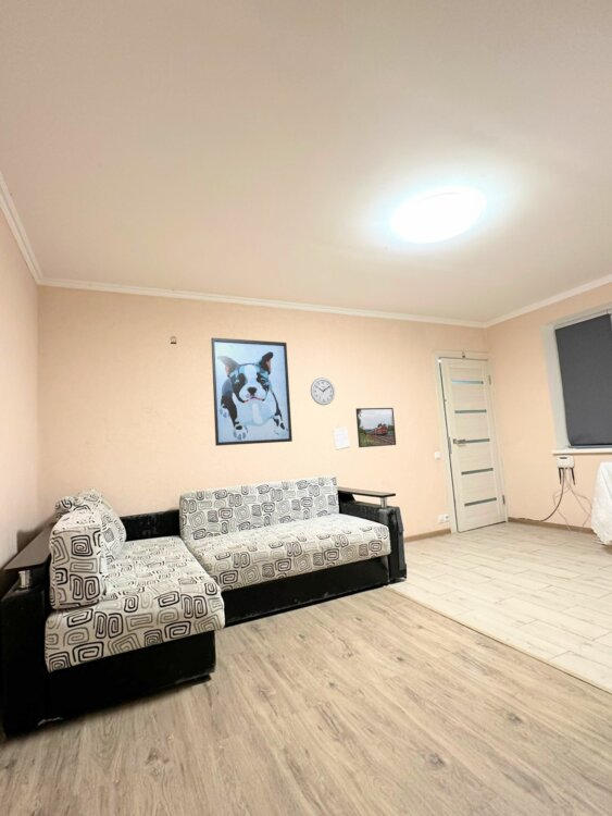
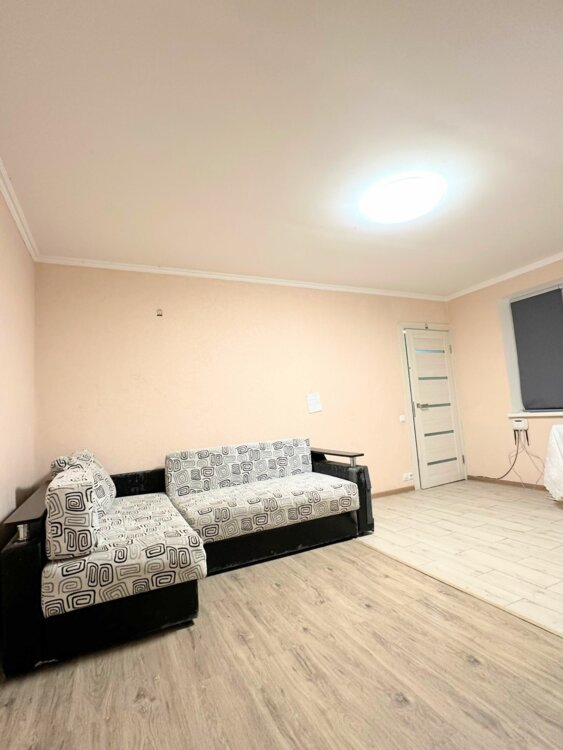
- wall clock [310,376,336,406]
- wall art [210,336,293,447]
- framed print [355,407,397,448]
